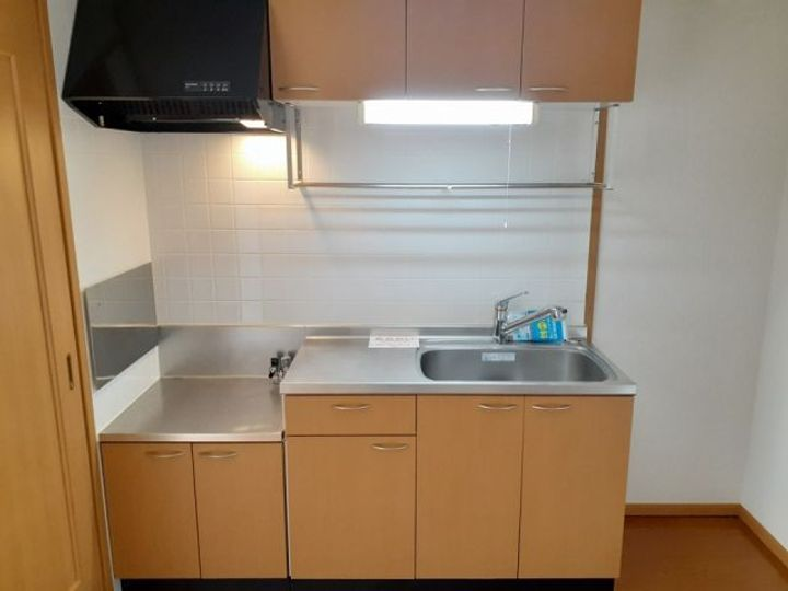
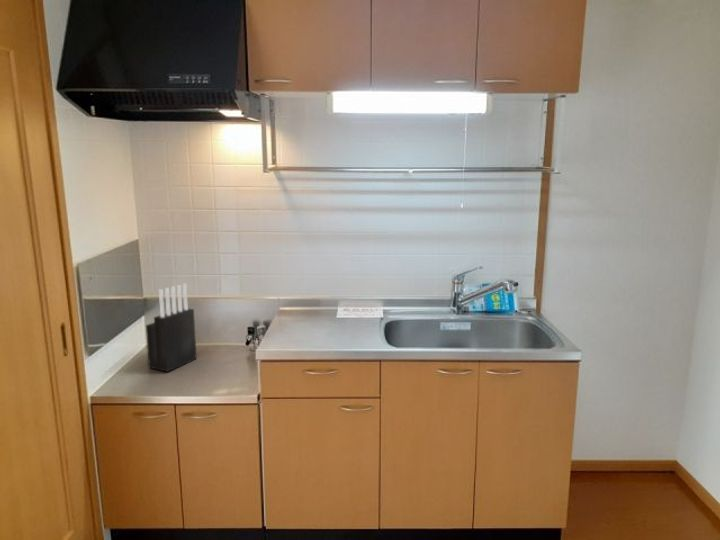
+ knife block [145,283,198,373]
